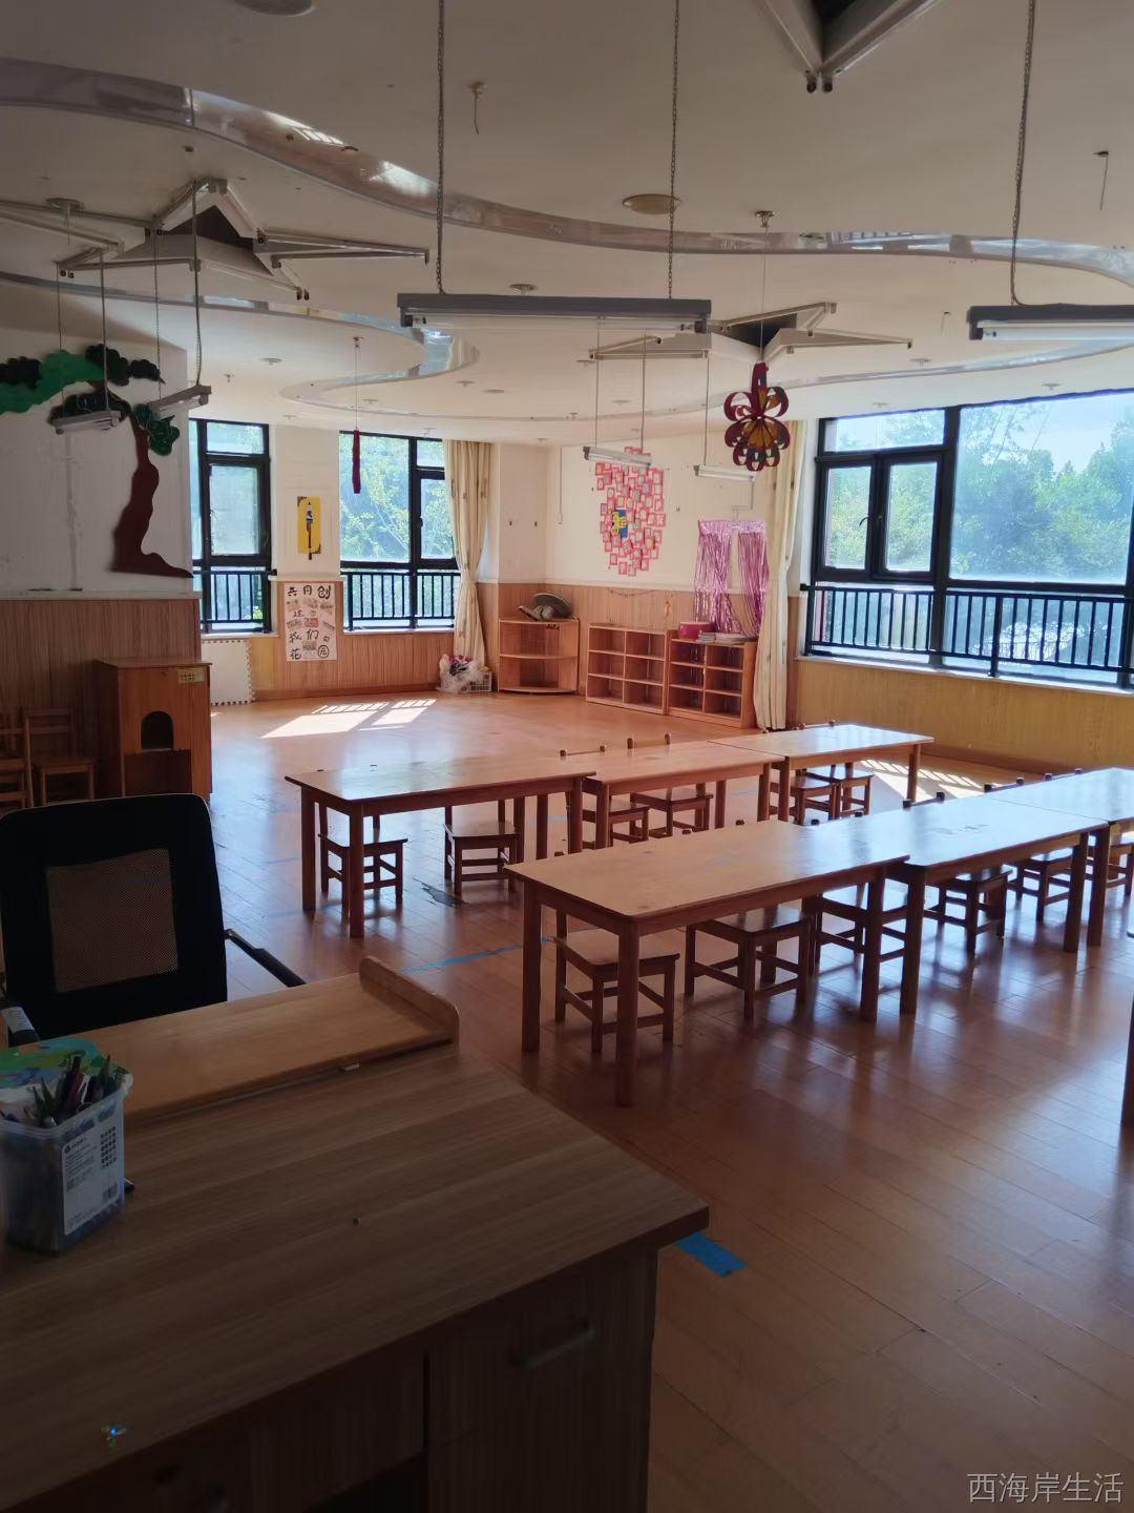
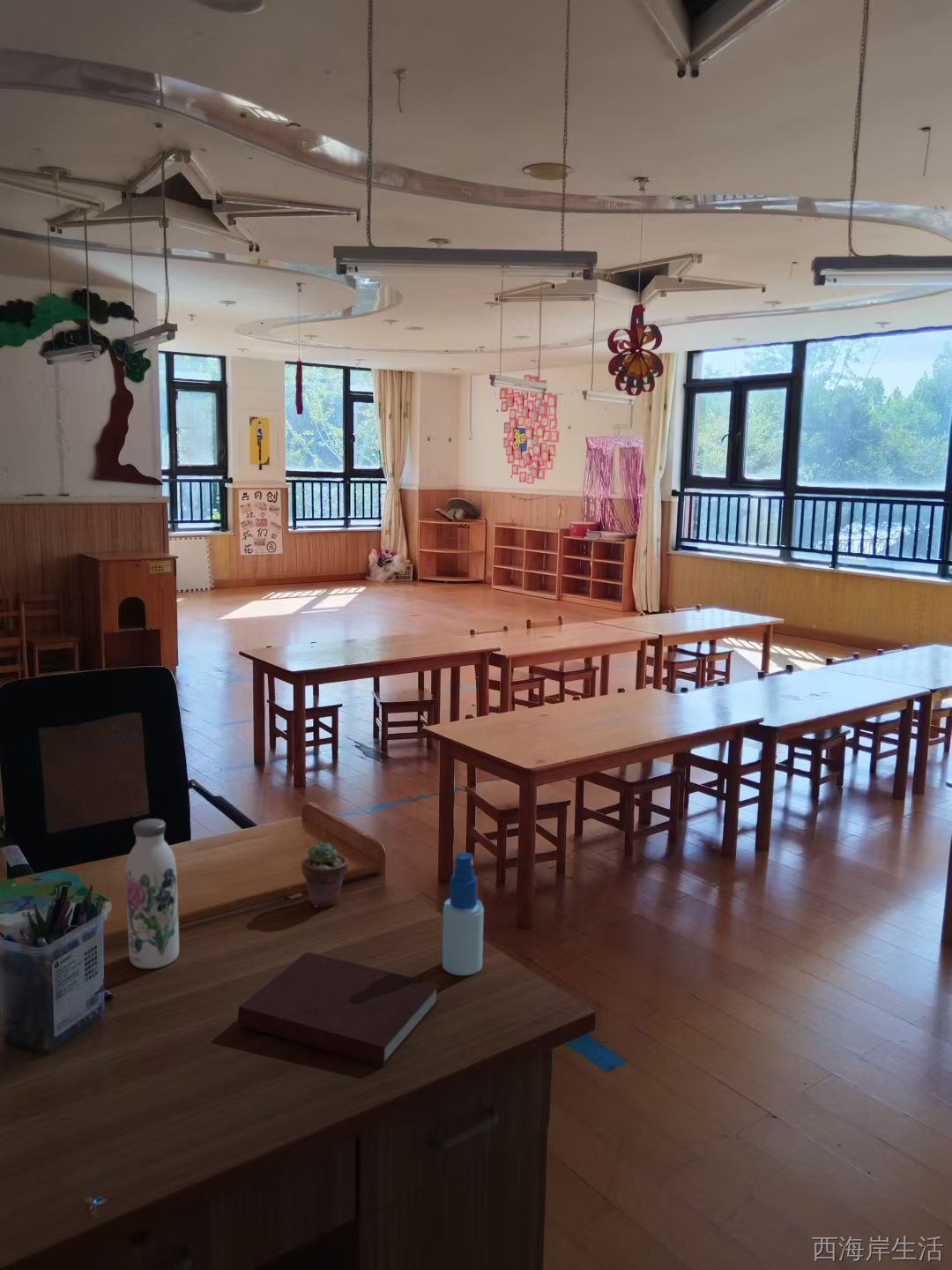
+ water bottle [125,818,180,969]
+ potted succulent [301,841,349,908]
+ notebook [237,951,441,1067]
+ spray bottle [442,851,485,976]
